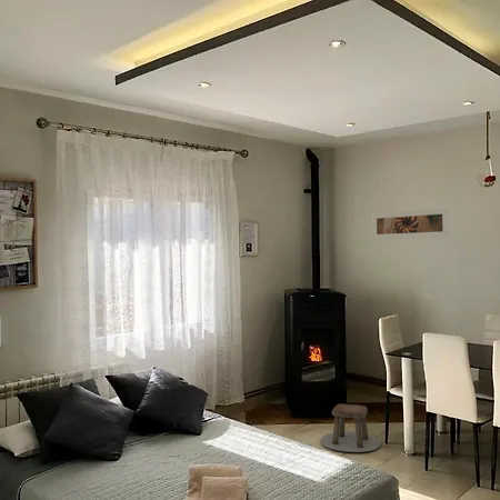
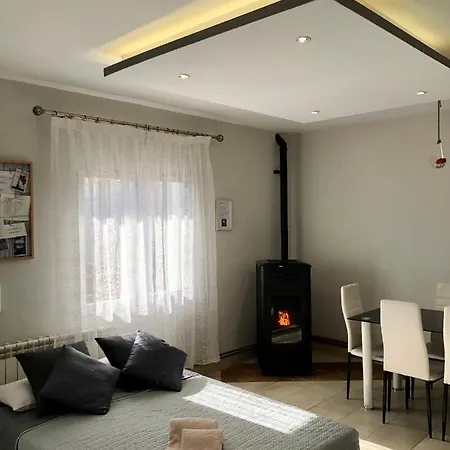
- stool [320,403,382,453]
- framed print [371,207,450,241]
